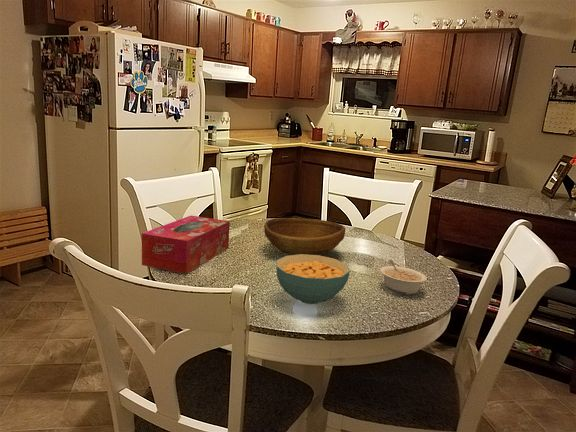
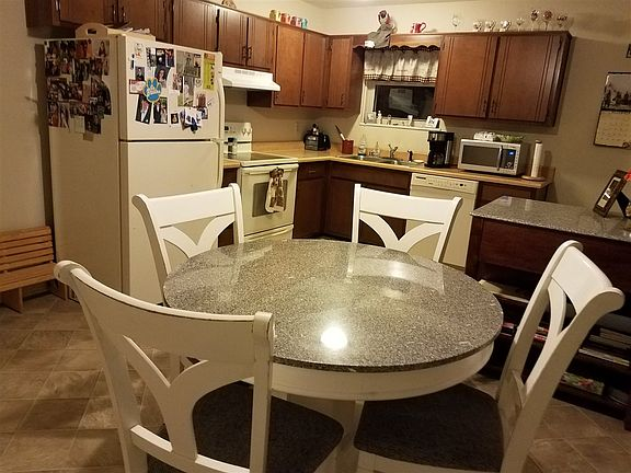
- bowl [263,217,346,256]
- legume [379,259,428,295]
- cereal bowl [275,254,351,305]
- tissue box [141,215,231,274]
